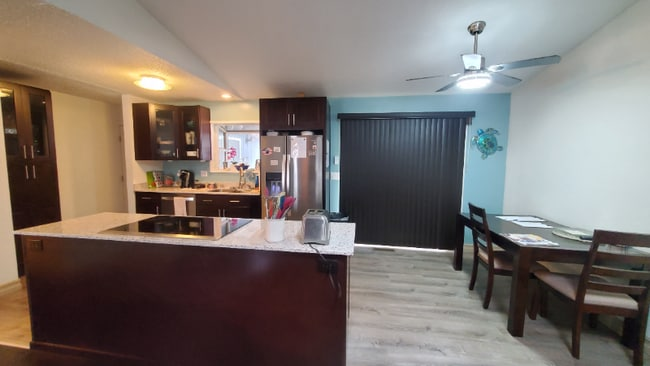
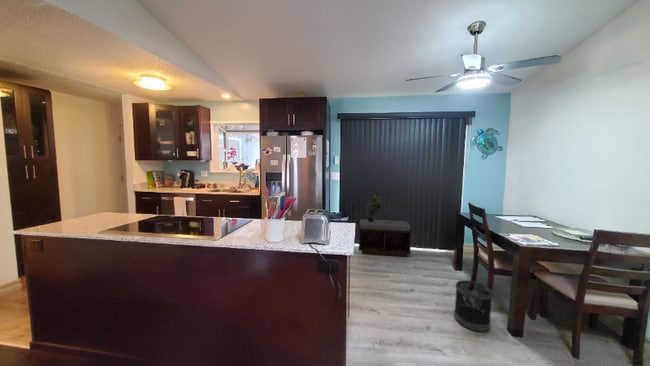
+ bench [358,218,413,258]
+ potted plant [365,195,384,222]
+ wastebasket [453,279,494,333]
